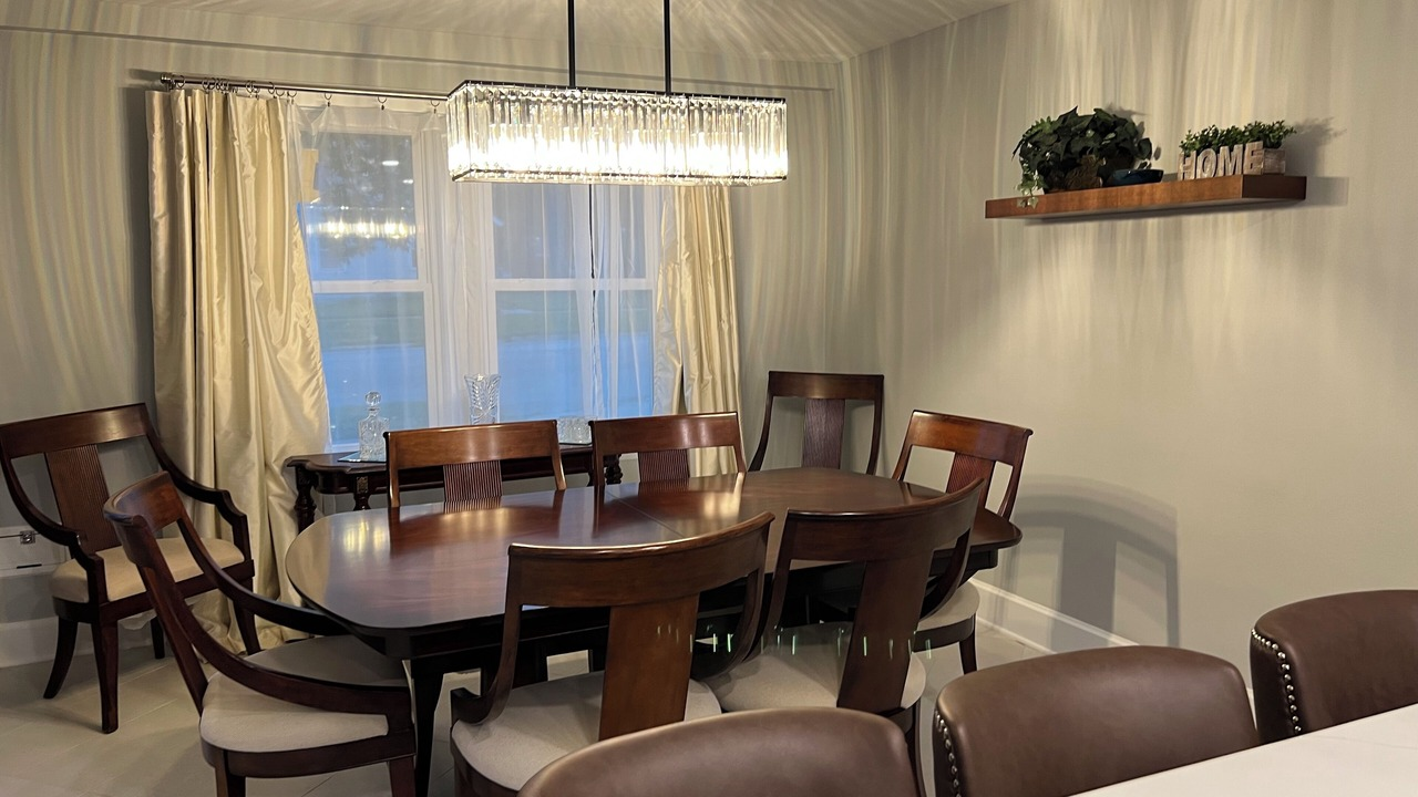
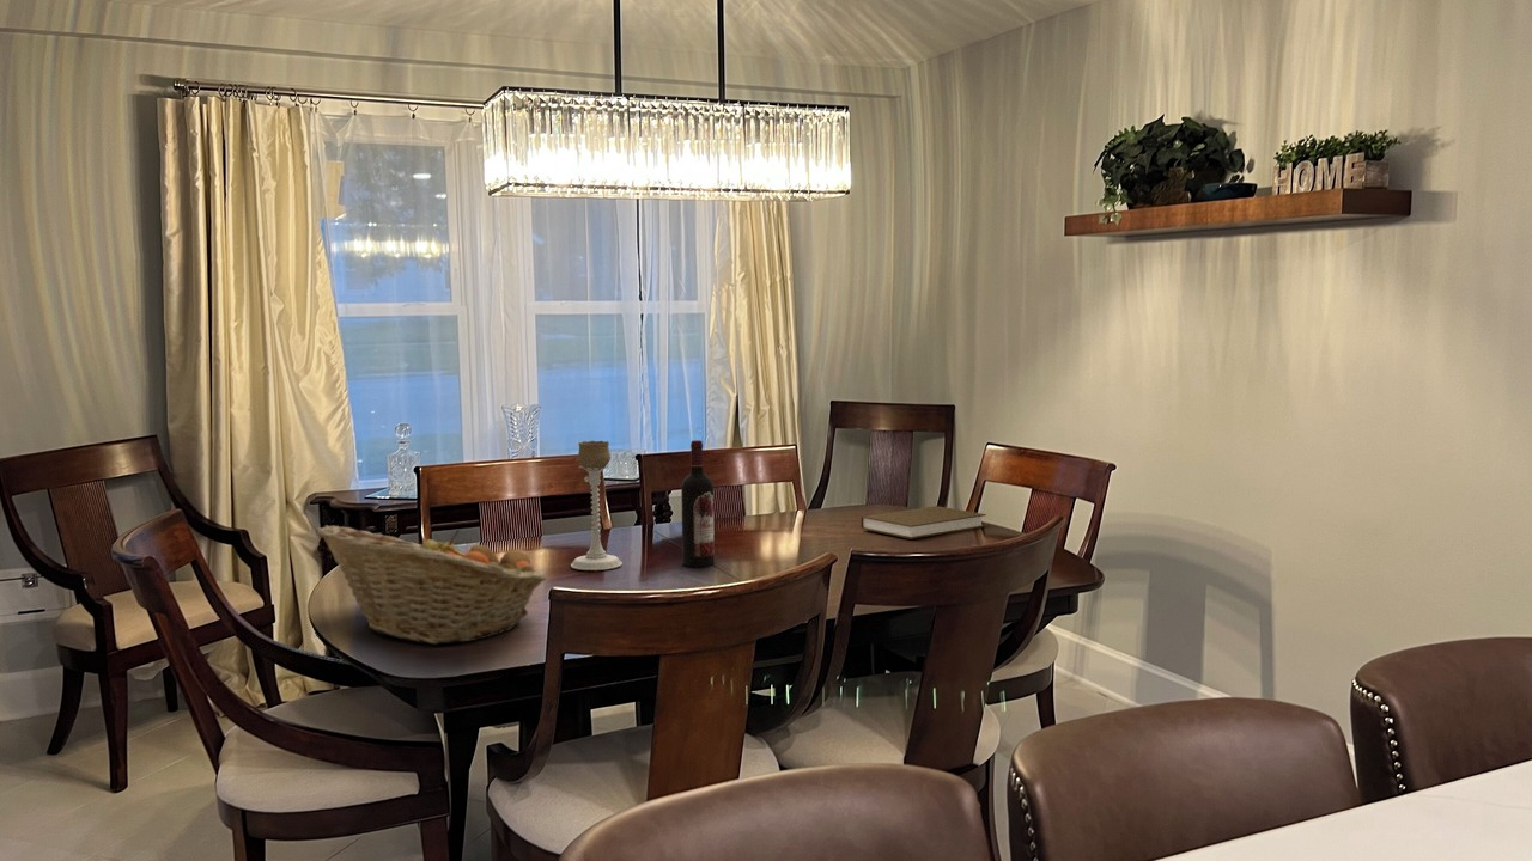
+ fruit basket [315,524,548,646]
+ book [859,505,987,541]
+ wine bottle [680,439,716,568]
+ candle holder [570,440,624,572]
